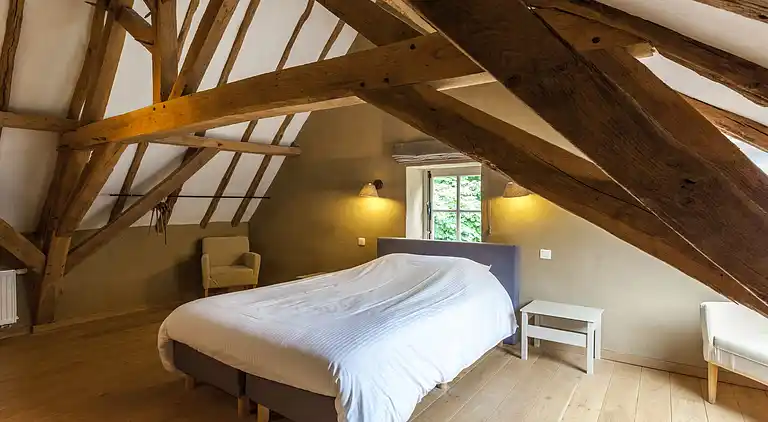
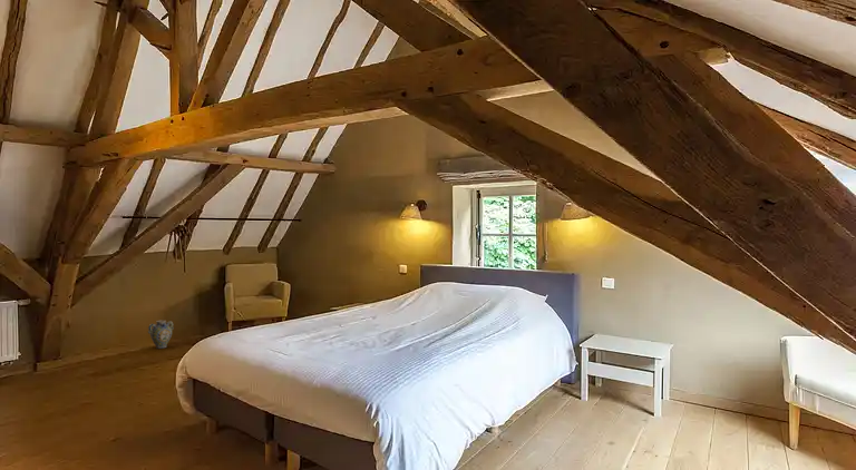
+ ceramic jug [147,320,175,350]
